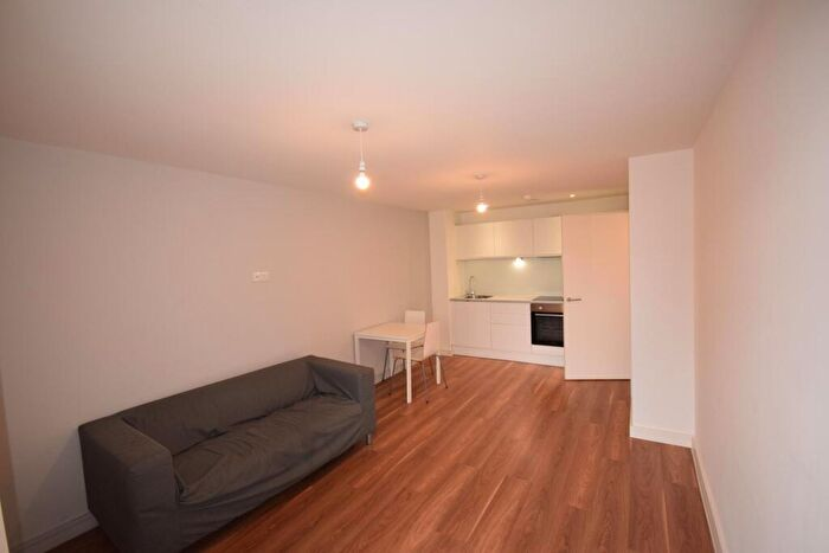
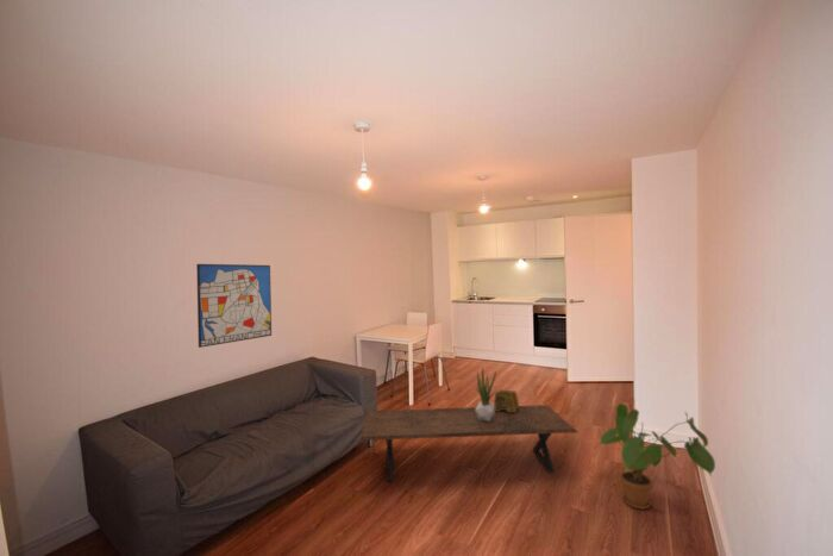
+ potted plant [474,367,497,421]
+ coffee table [358,404,578,482]
+ wall art [195,263,273,349]
+ decorative box [493,388,520,412]
+ house plant [597,402,716,511]
